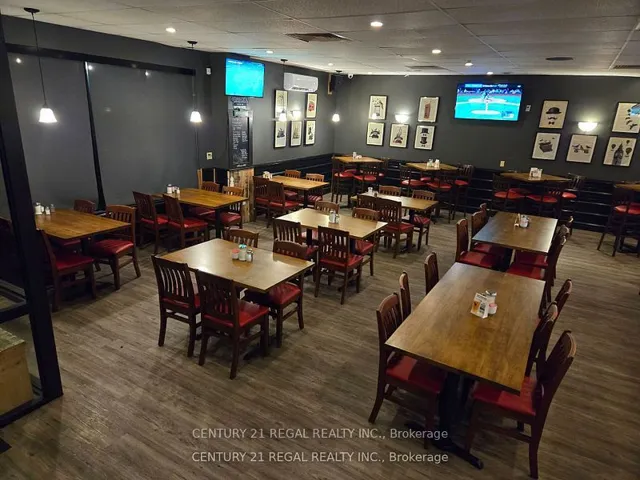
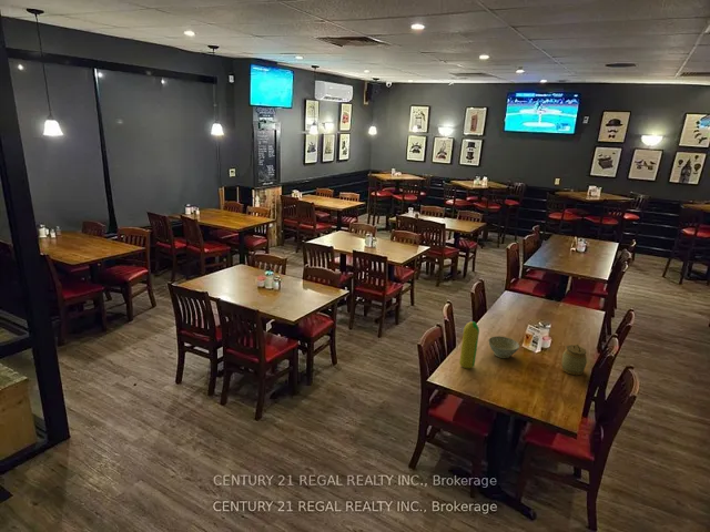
+ bowl [487,335,520,359]
+ jar [561,344,588,377]
+ bottle [458,320,480,369]
